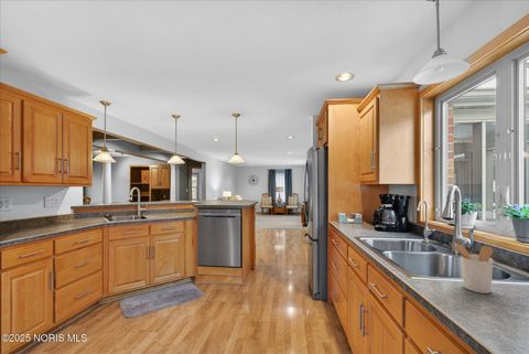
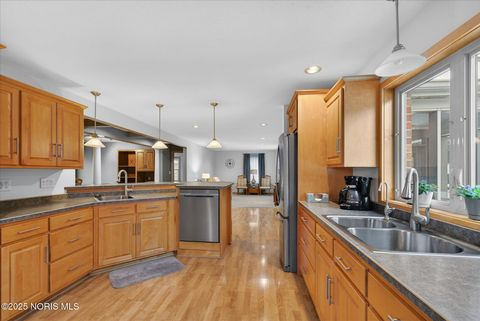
- utensil holder [449,243,494,294]
